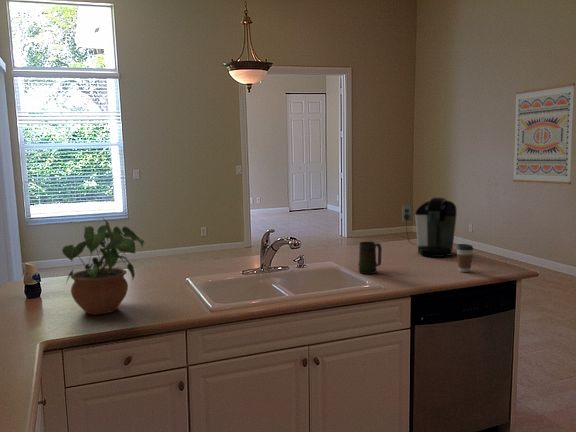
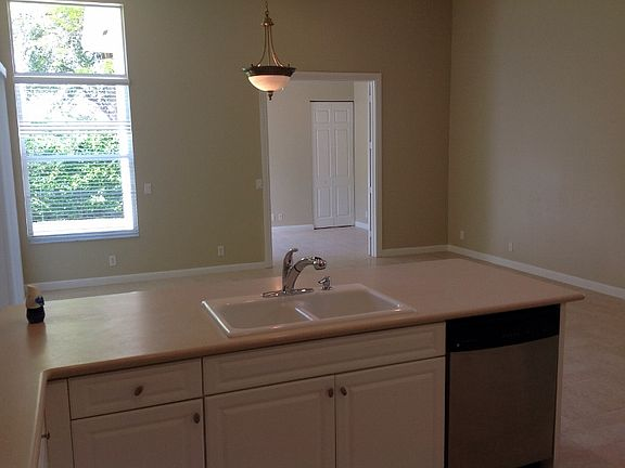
- mug [357,241,383,275]
- coffee maker [401,196,458,258]
- coffee cup [455,243,474,273]
- potted plant [61,218,146,316]
- wall art [512,82,576,185]
